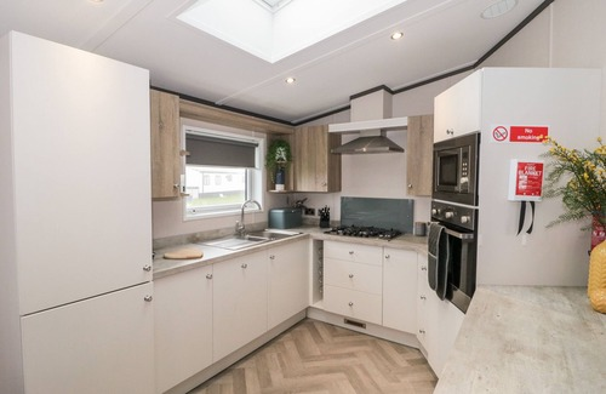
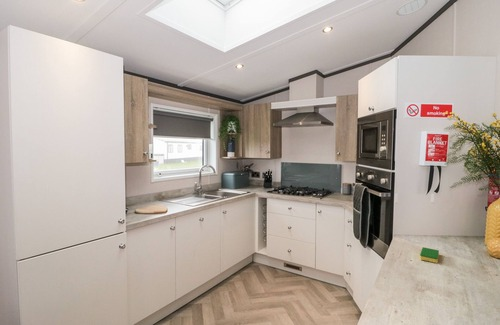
+ dish sponge [419,246,440,264]
